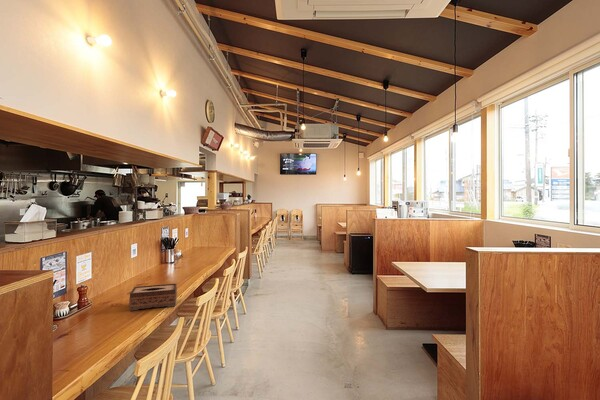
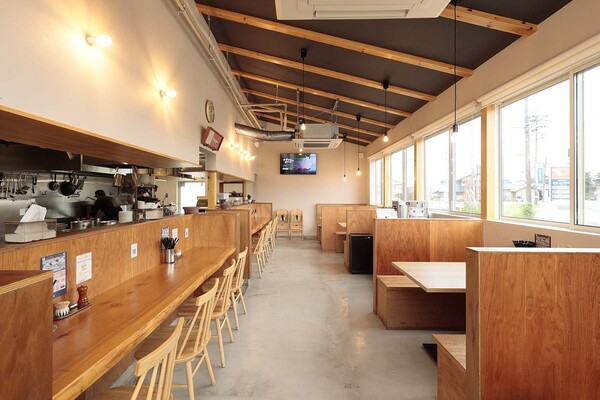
- tissue box [128,283,178,312]
